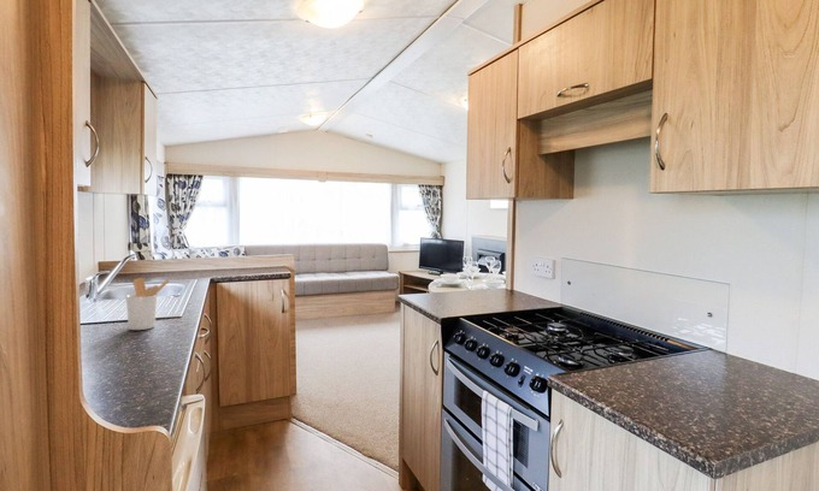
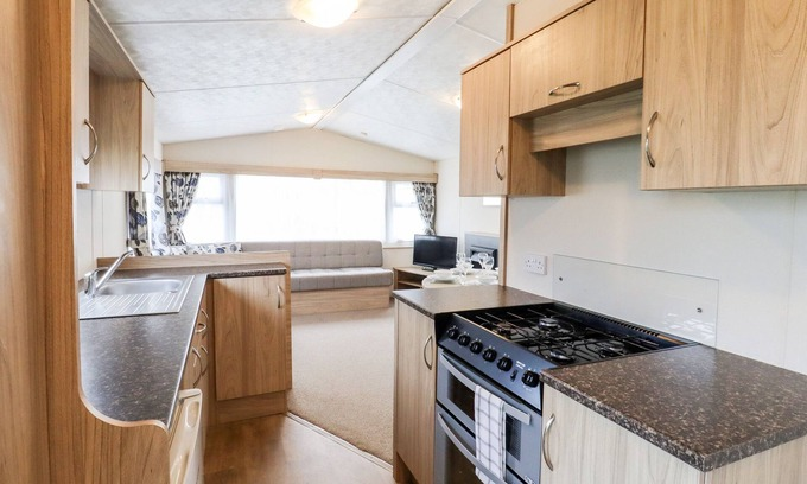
- utensil holder [125,277,171,331]
